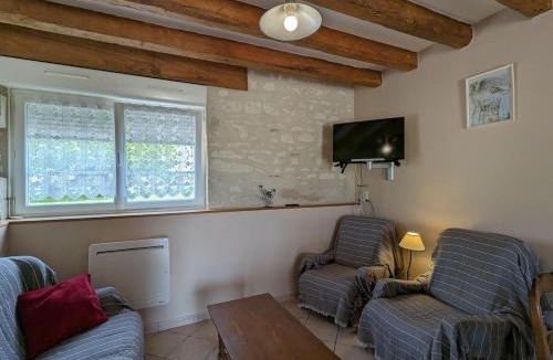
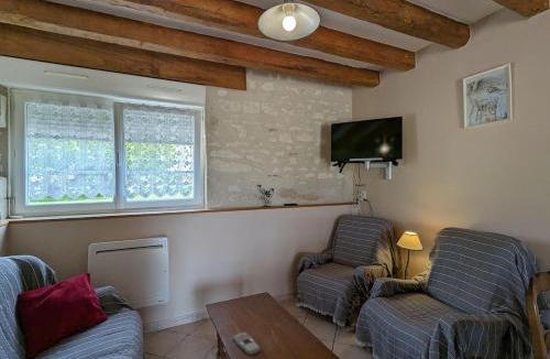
+ remote control [232,331,262,356]
